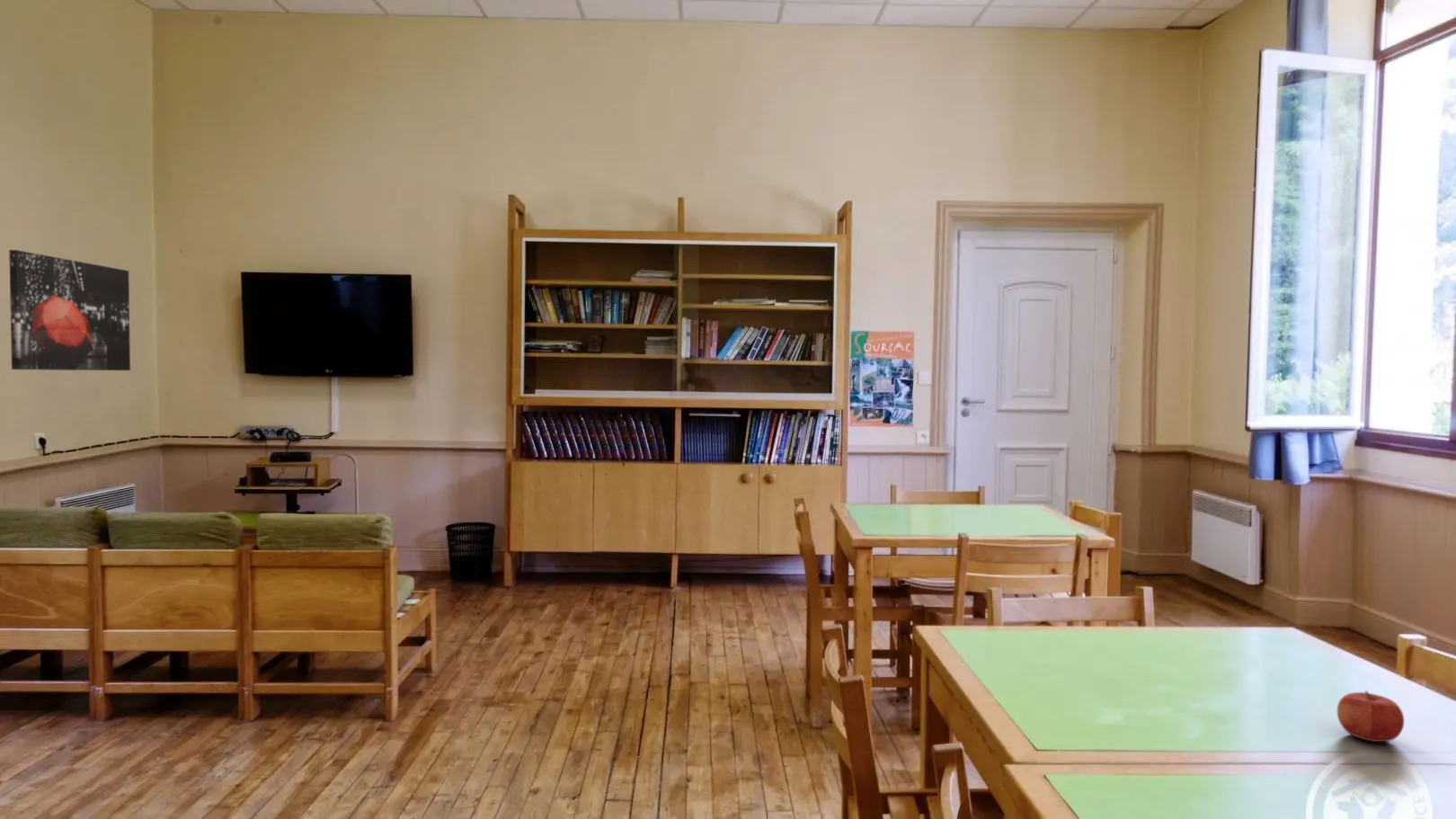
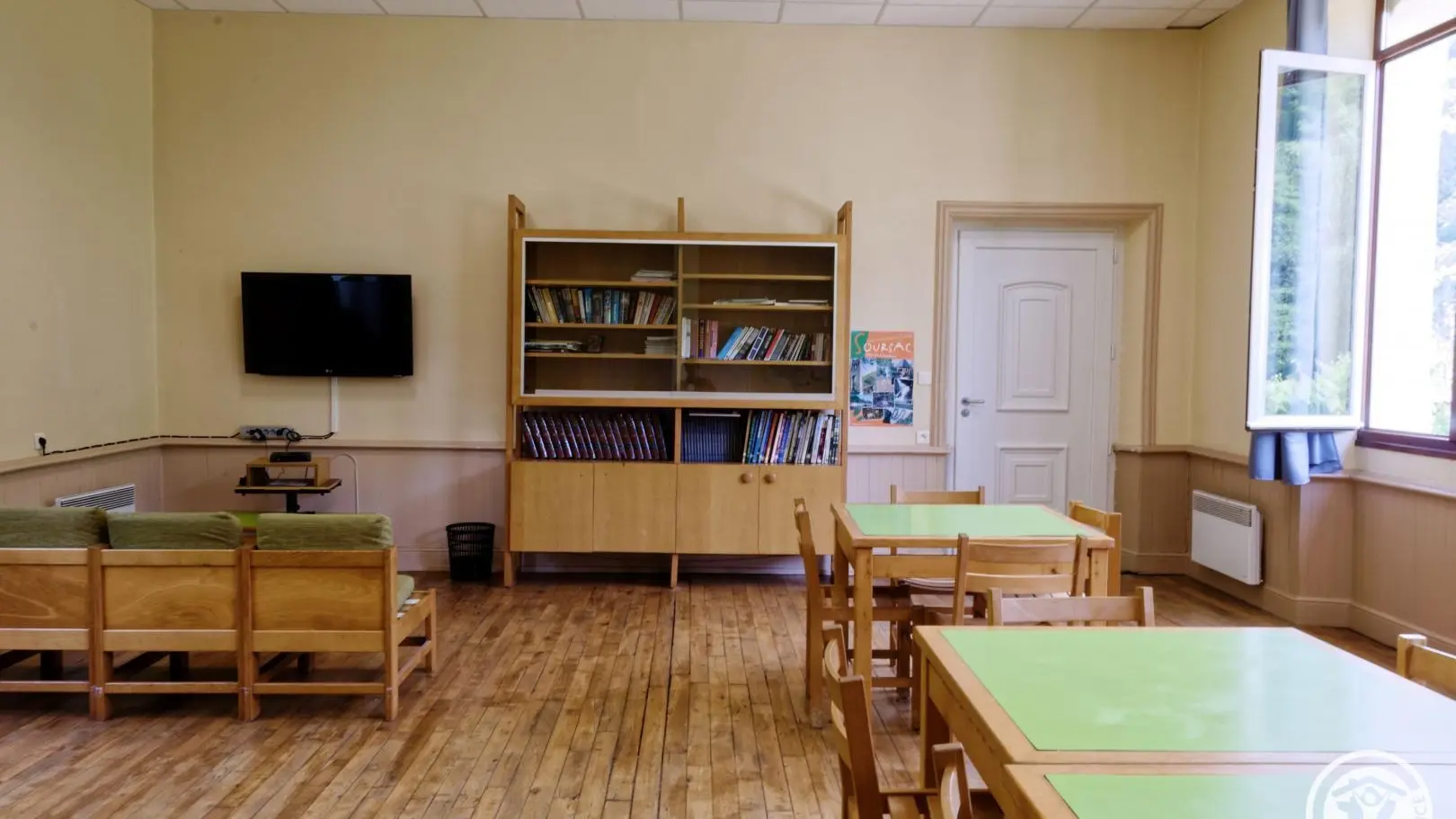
- fruit [1336,690,1405,743]
- wall art [8,249,131,371]
